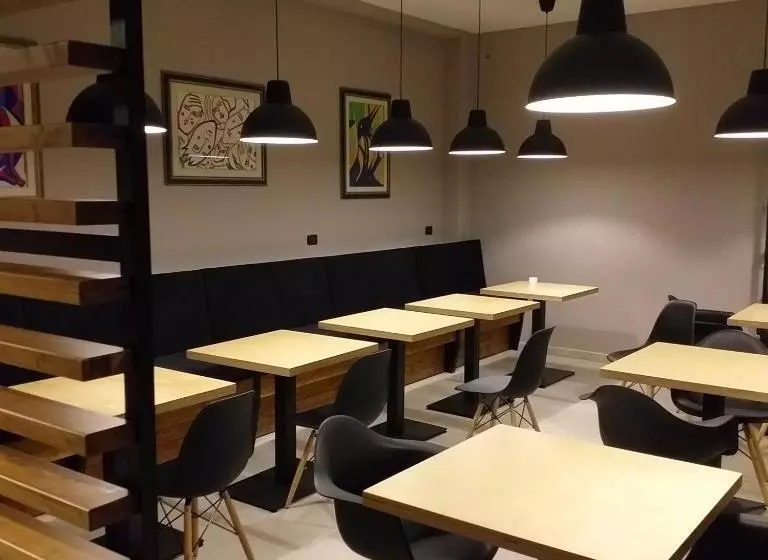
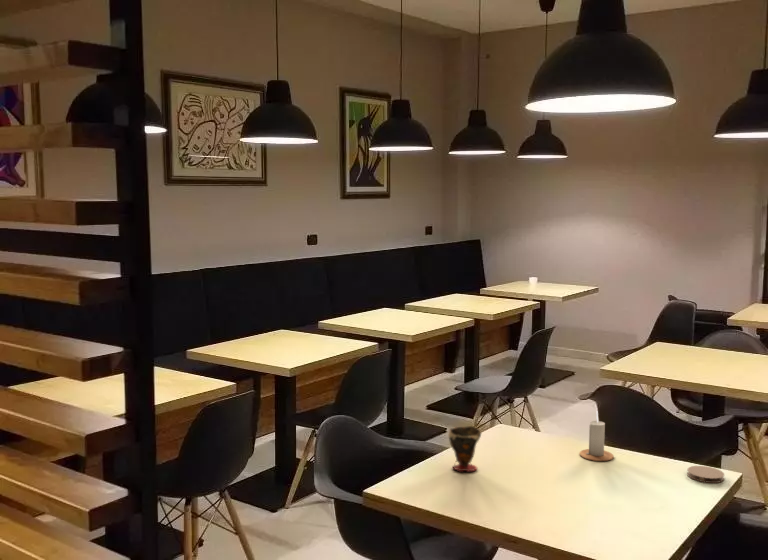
+ cup [447,425,482,473]
+ candle [579,412,615,462]
+ coaster [686,465,725,484]
